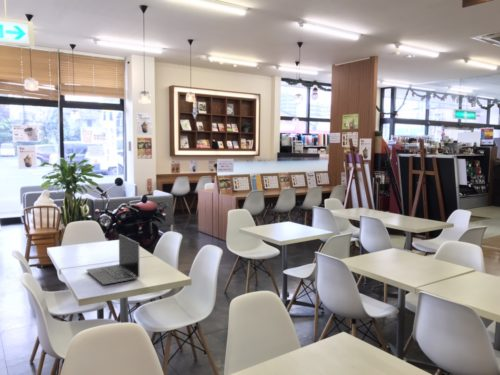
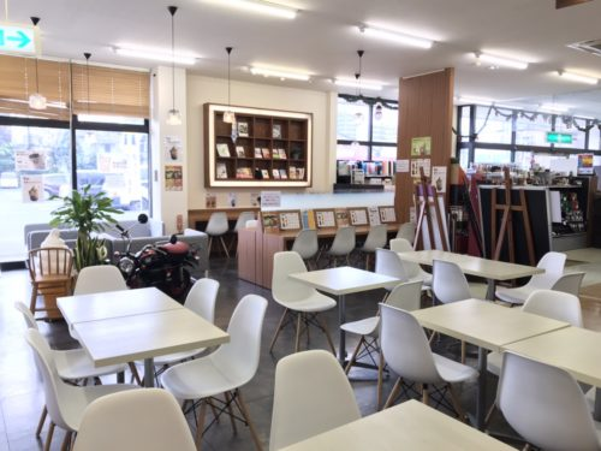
- laptop [86,233,140,286]
